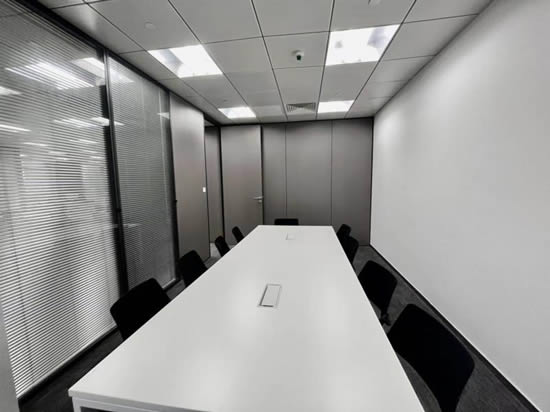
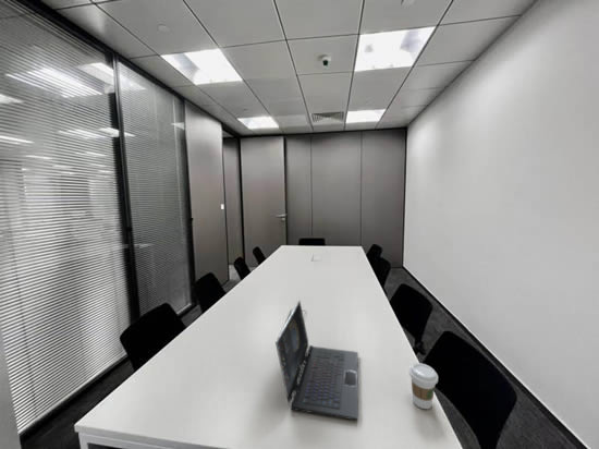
+ laptop [274,300,359,421]
+ coffee cup [408,362,439,410]
